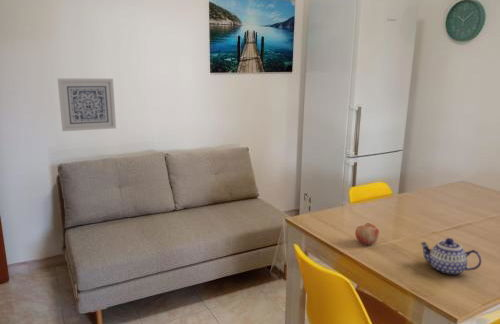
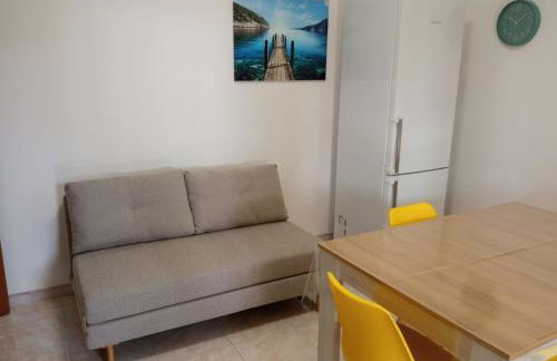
- wall art [57,78,117,132]
- teapot [420,237,482,276]
- fruit [354,222,380,246]
